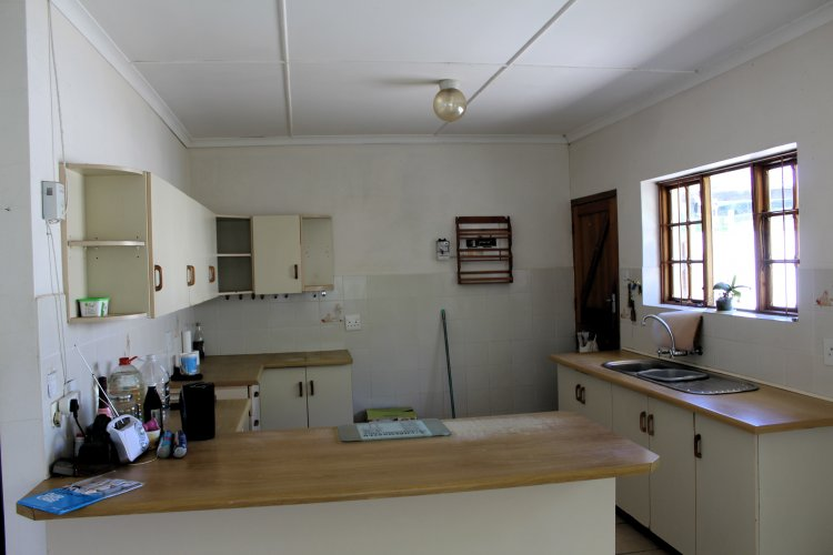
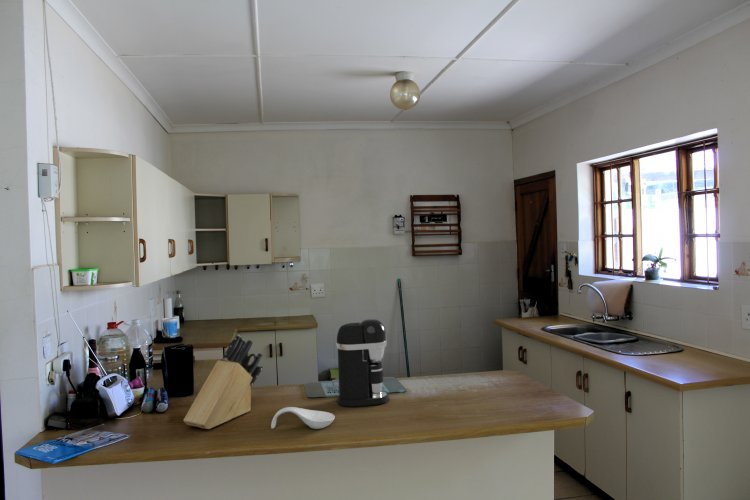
+ coffee maker [335,318,390,408]
+ knife block [182,334,264,430]
+ spoon rest [270,406,336,430]
